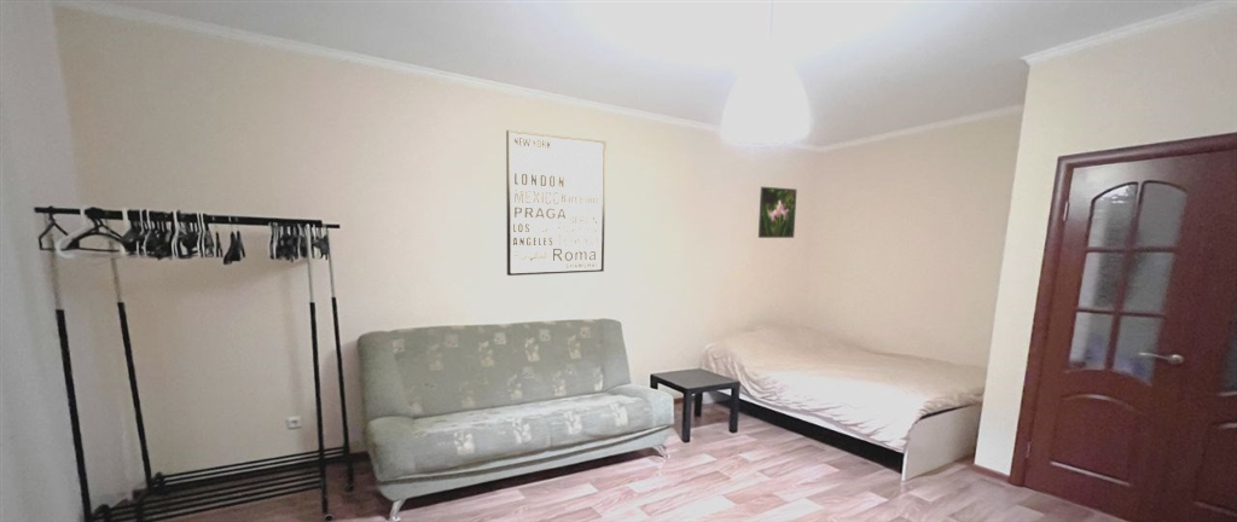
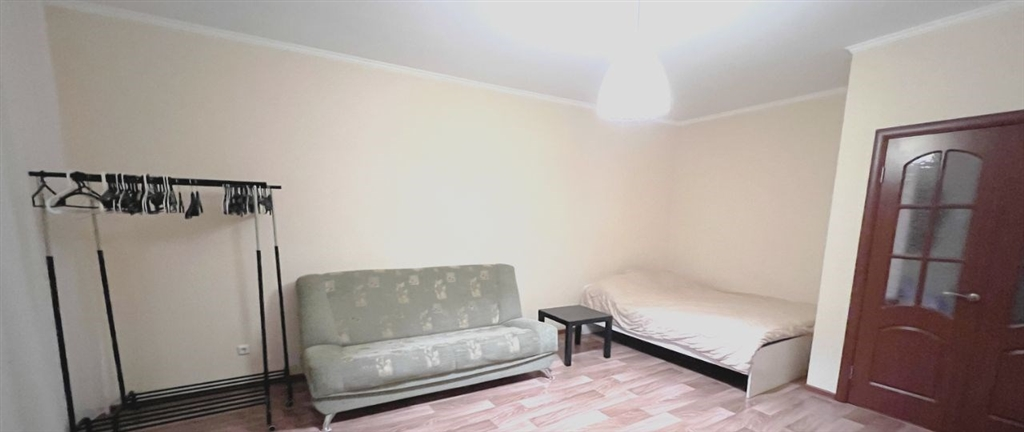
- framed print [757,186,797,239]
- wall art [505,129,608,277]
